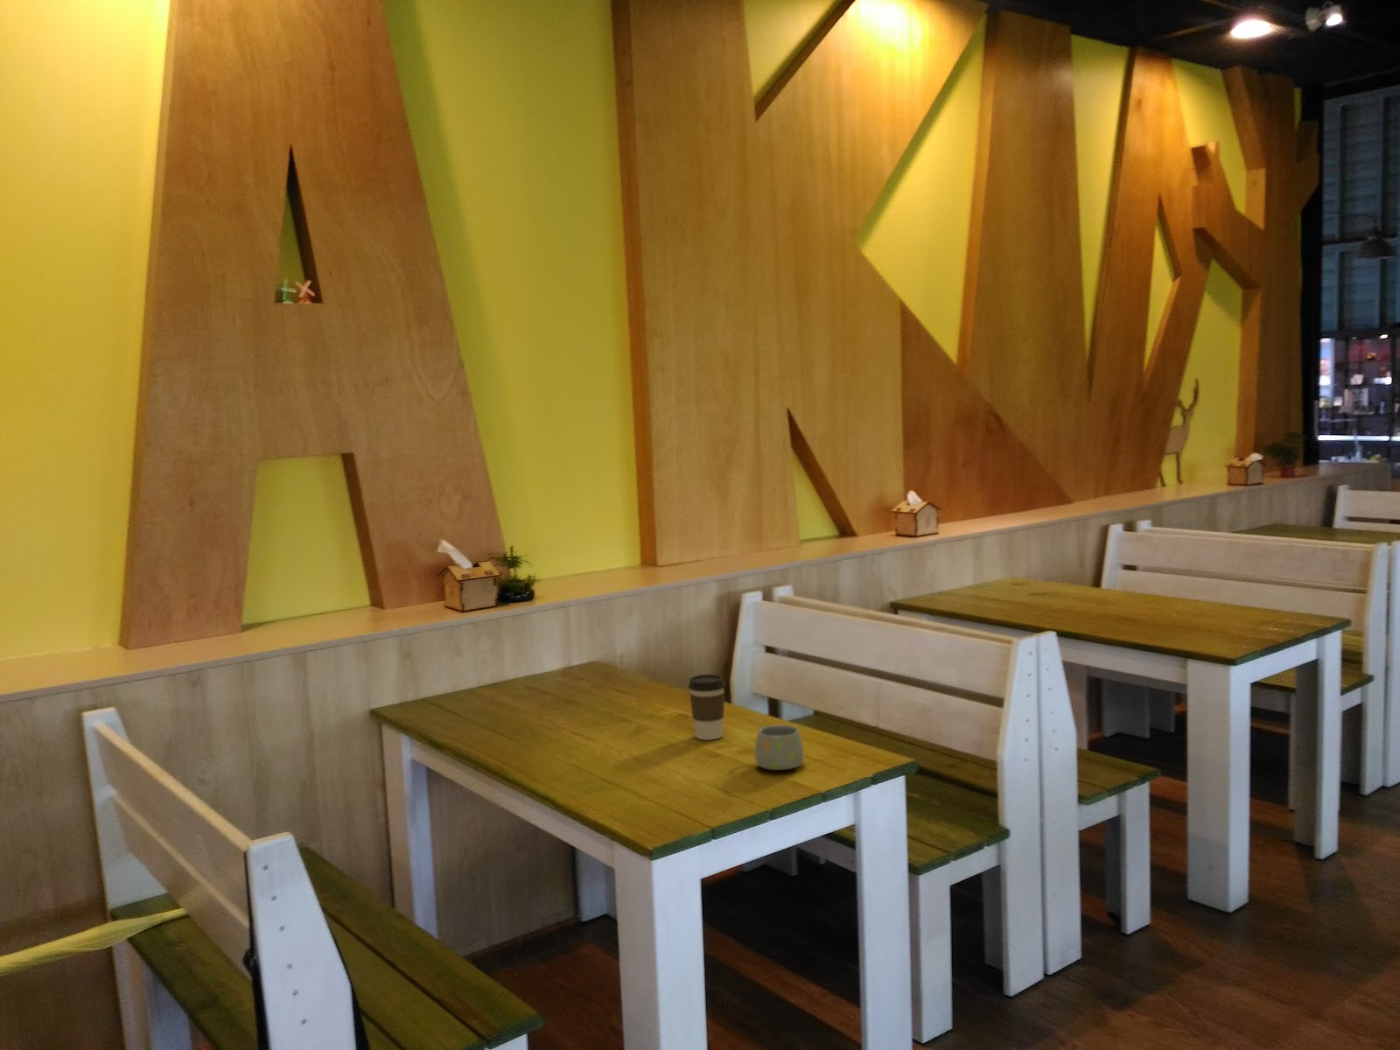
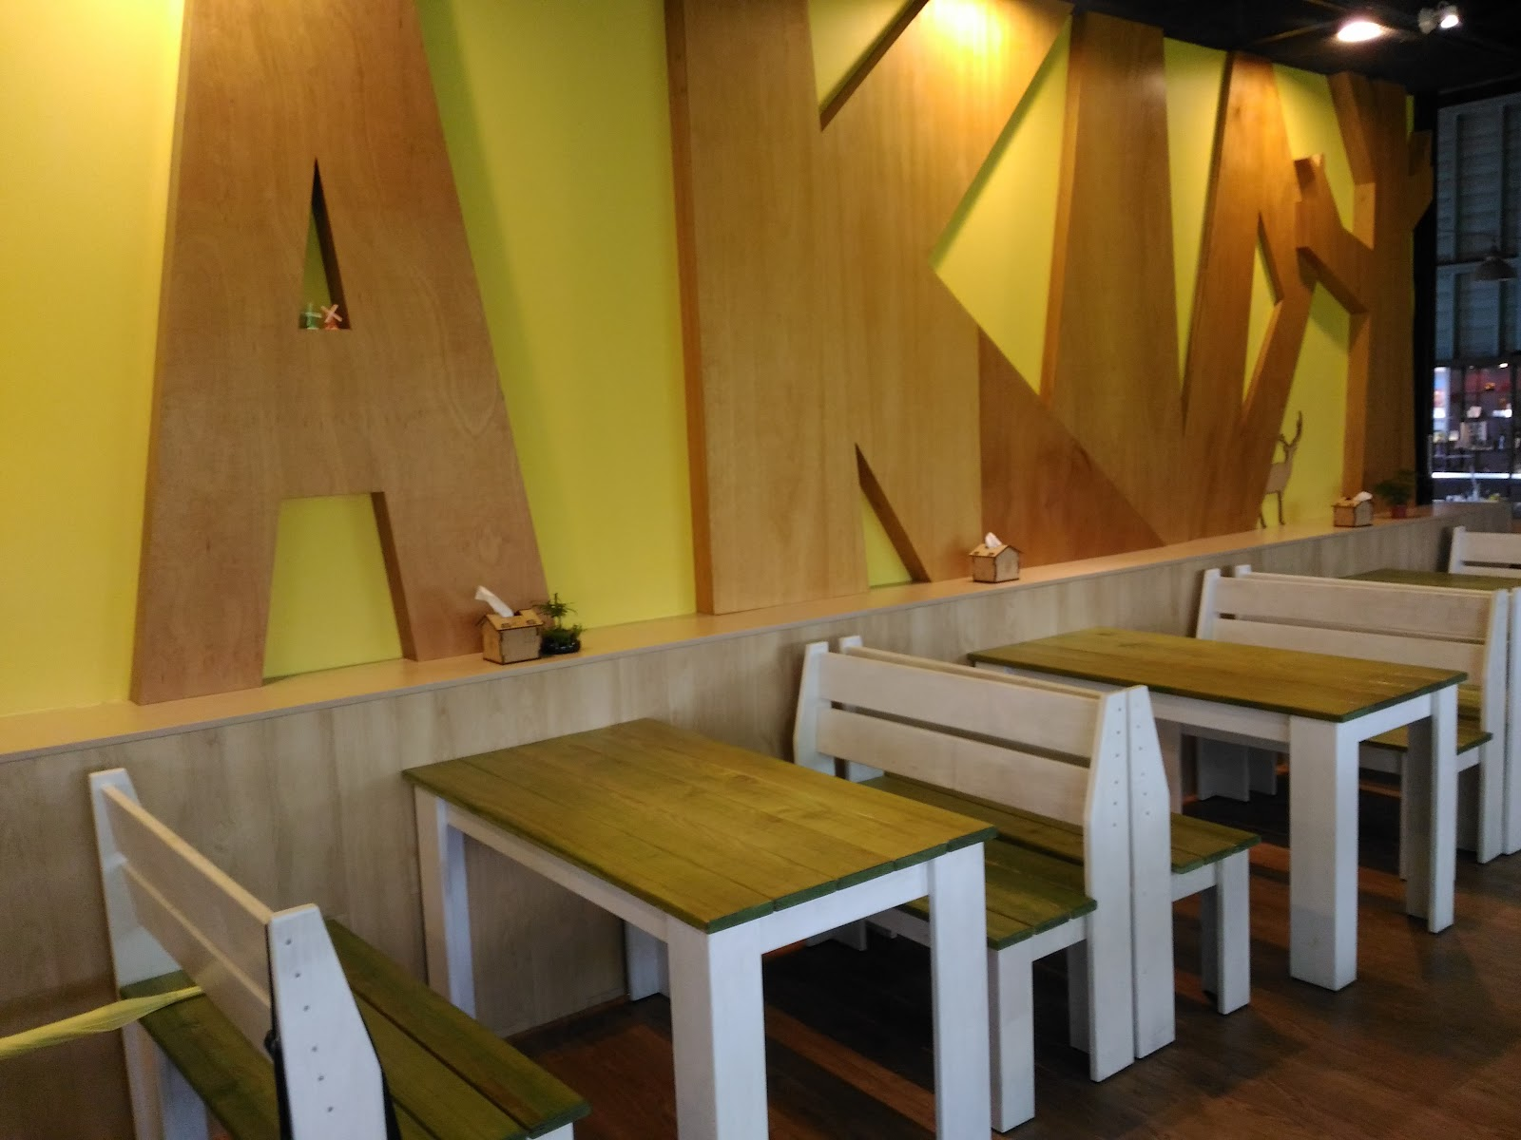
- mug [754,724,805,771]
- coffee cup [688,674,726,741]
